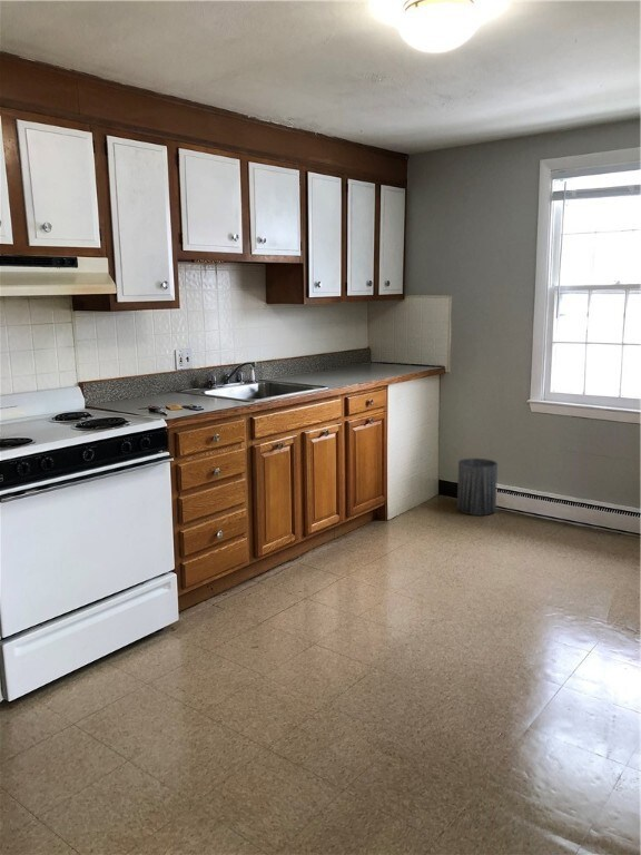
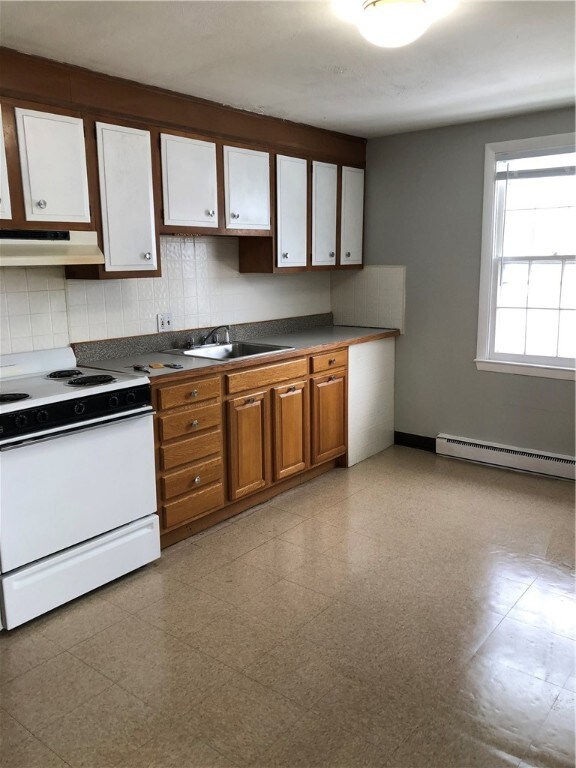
- trash can [456,458,499,517]
